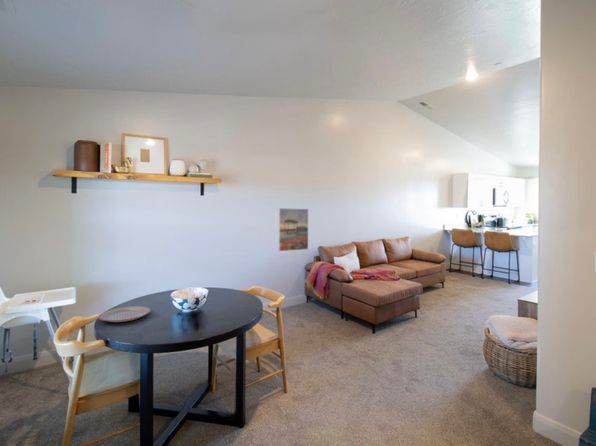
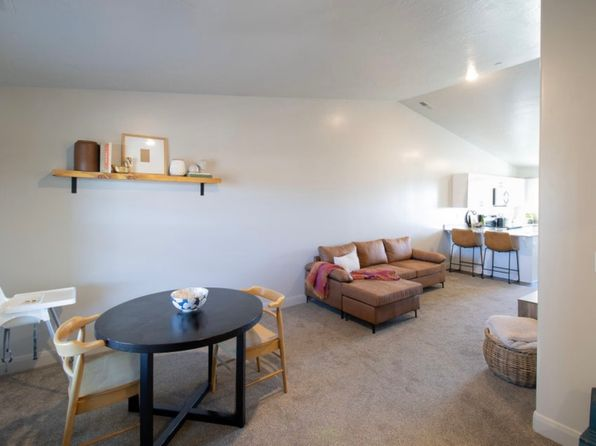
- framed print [277,207,309,252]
- plate [97,305,152,323]
